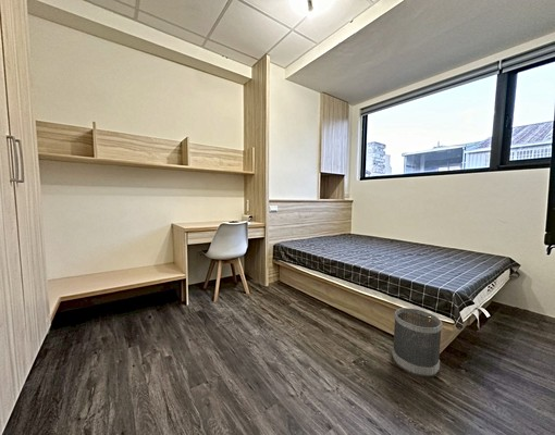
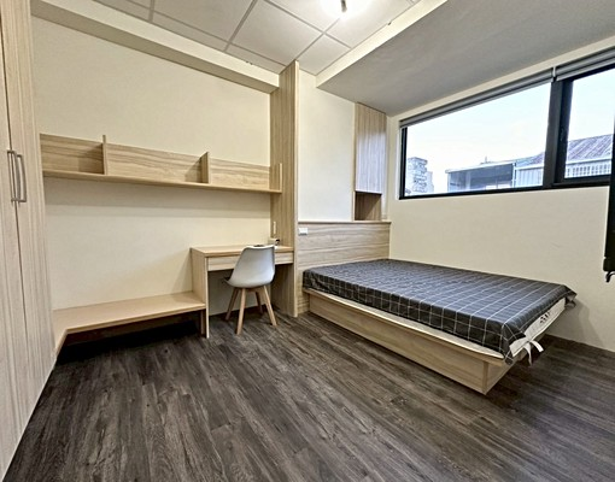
- wastebasket [391,307,444,377]
